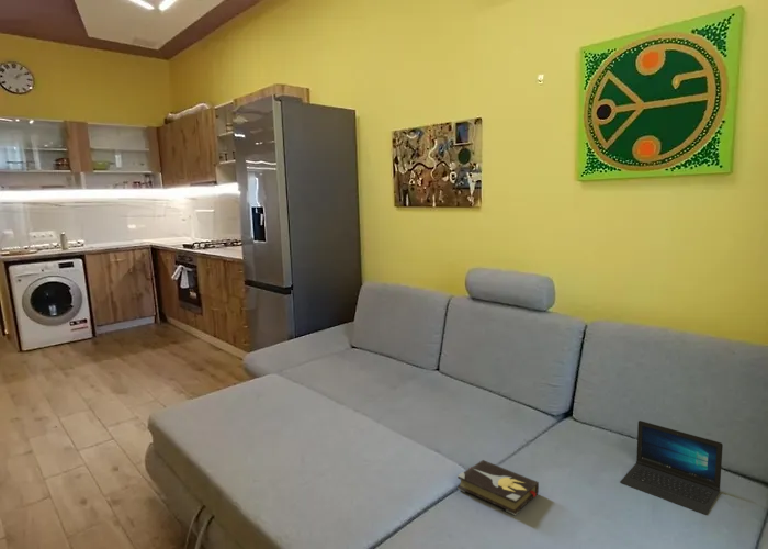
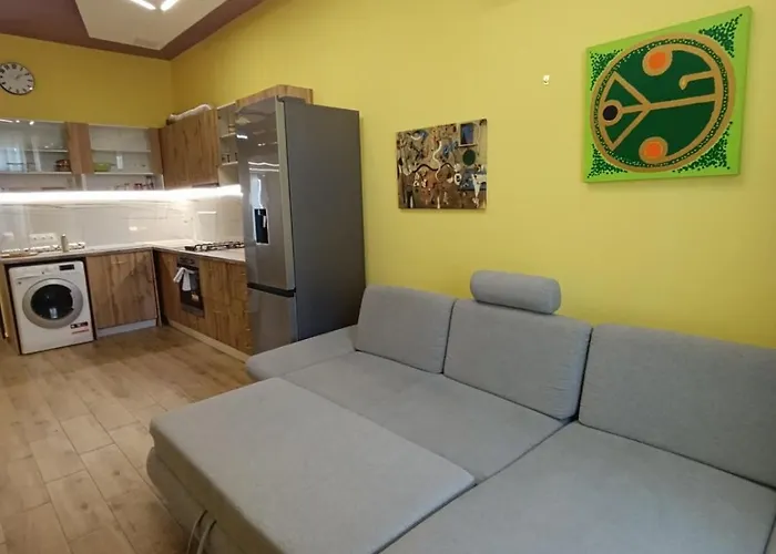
- laptop [619,419,724,516]
- hardback book [456,459,540,516]
